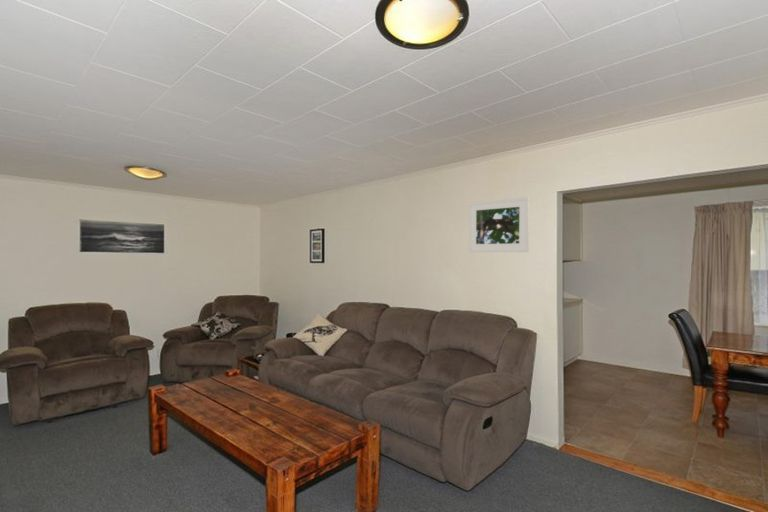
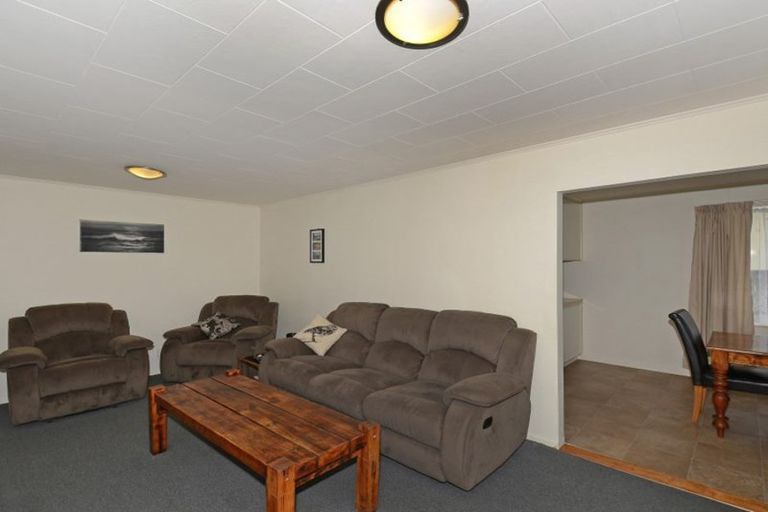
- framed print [468,196,530,253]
